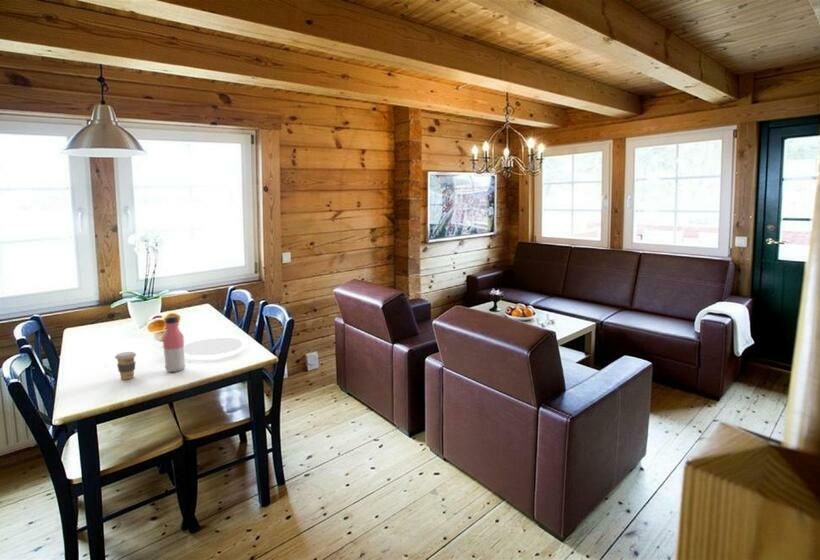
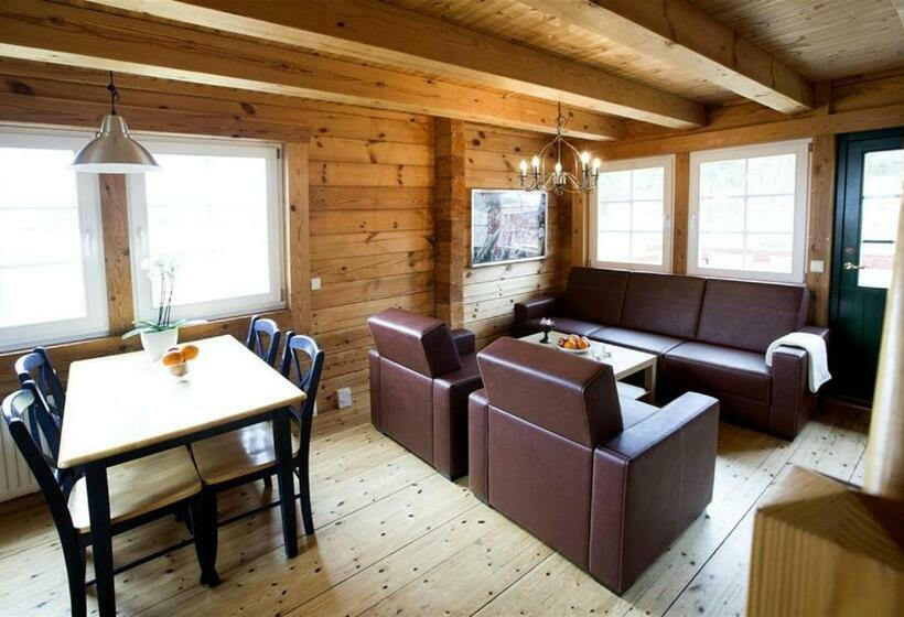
- plate [184,337,243,357]
- coffee cup [114,351,137,380]
- water bottle [162,315,186,373]
